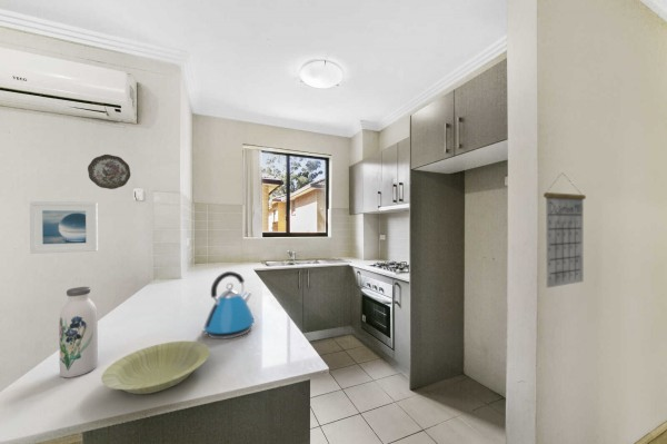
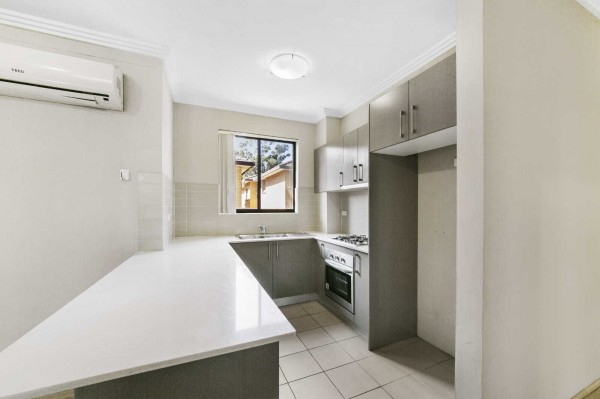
- bowl [100,339,211,395]
- calendar [542,171,587,289]
- decorative plate [87,154,131,190]
- water bottle [58,286,99,378]
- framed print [29,200,99,255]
- kettle [200,270,256,341]
